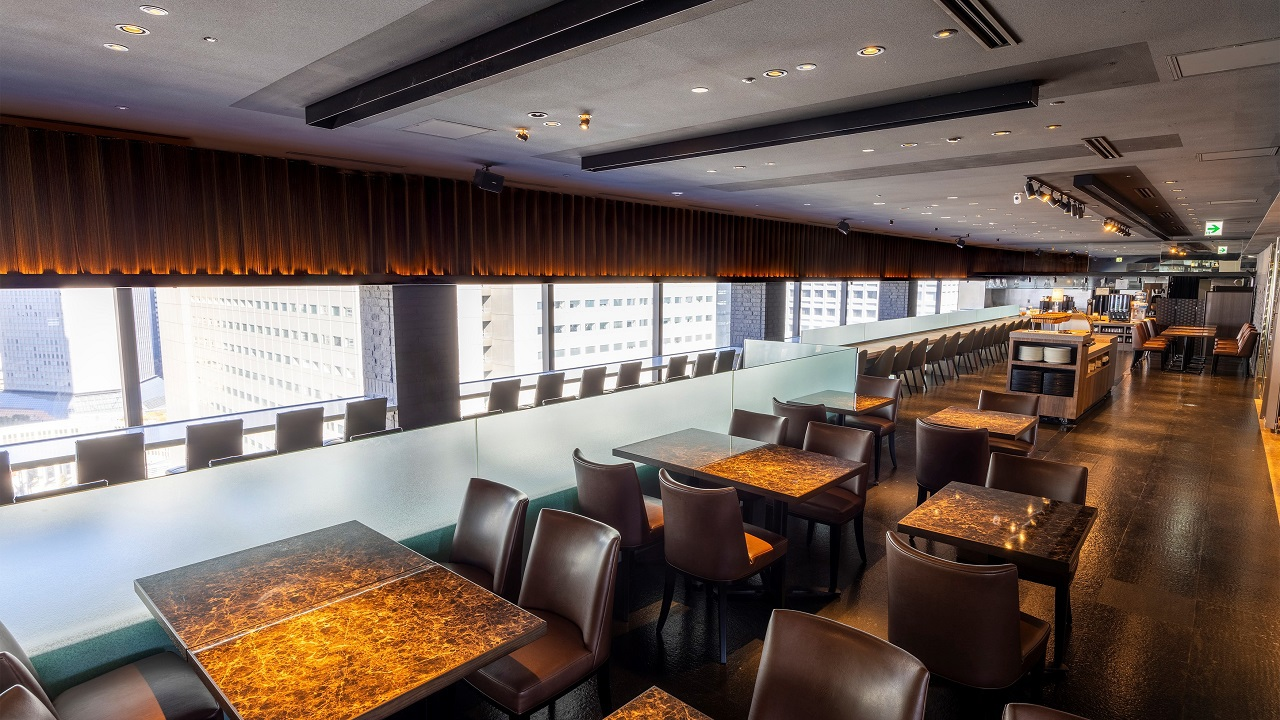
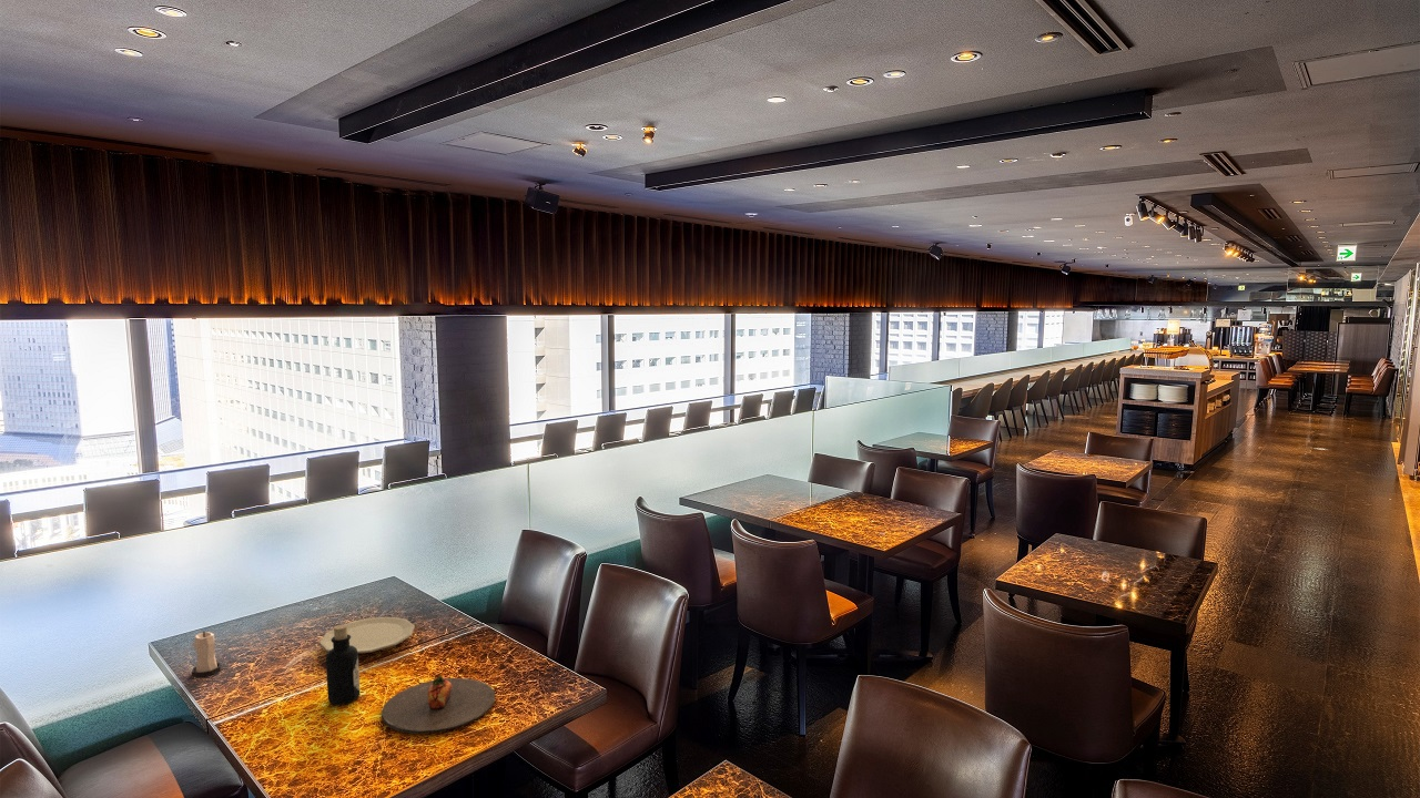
+ bottle [325,624,361,706]
+ plate [381,675,496,735]
+ candle [191,631,222,678]
+ plate [318,616,416,654]
